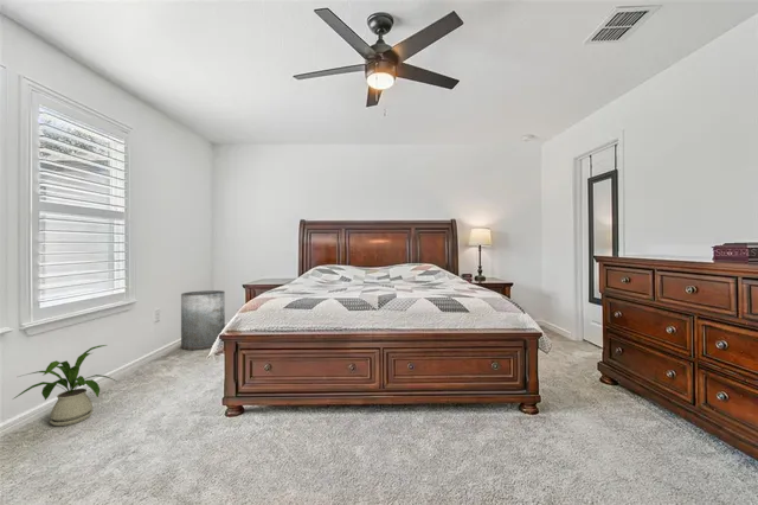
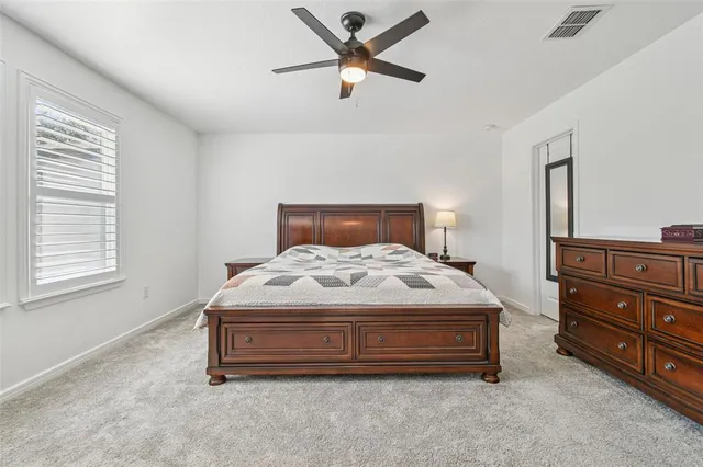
- house plant [13,344,118,427]
- trash can [180,289,226,351]
